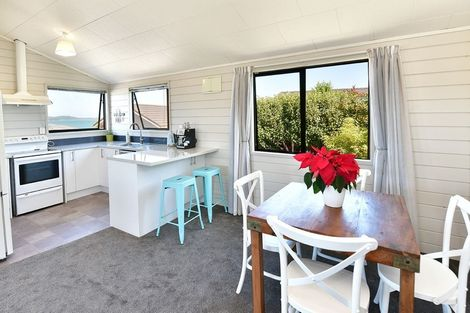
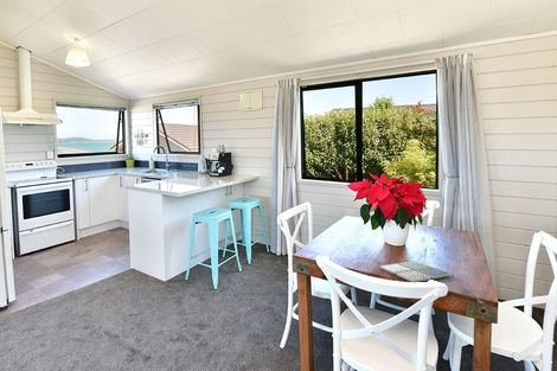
+ drink coaster [379,260,453,283]
